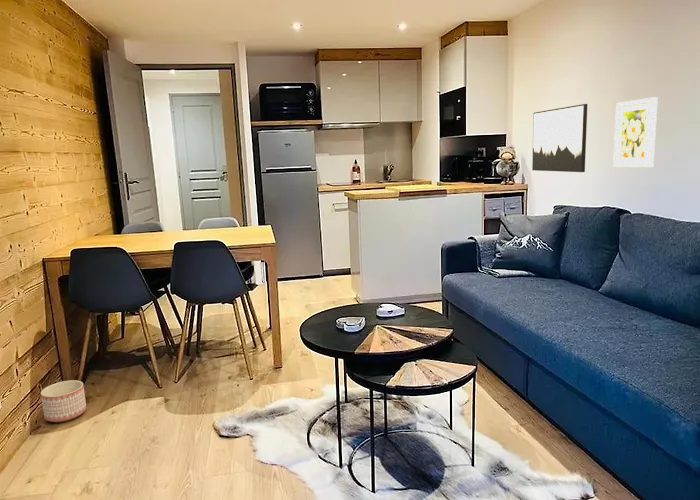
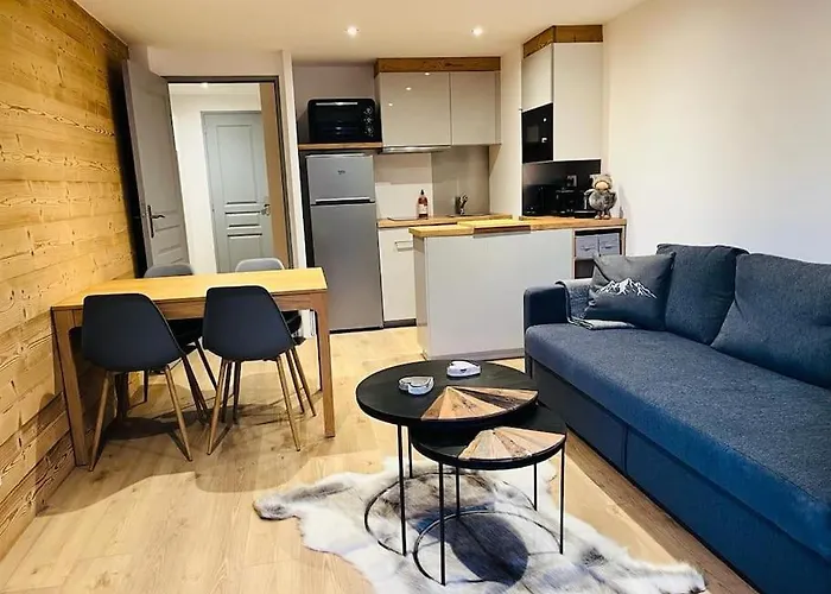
- wall art [531,103,588,173]
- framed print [612,96,659,169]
- planter [40,379,87,423]
